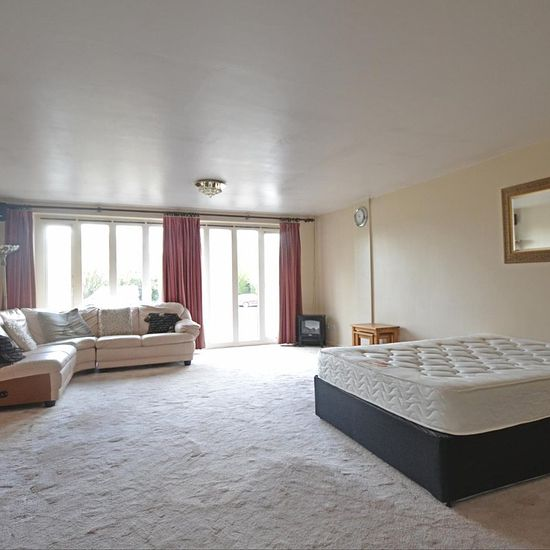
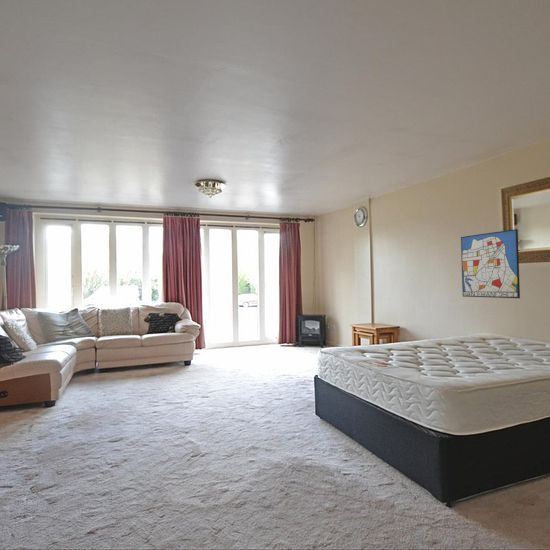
+ wall art [460,228,521,299]
